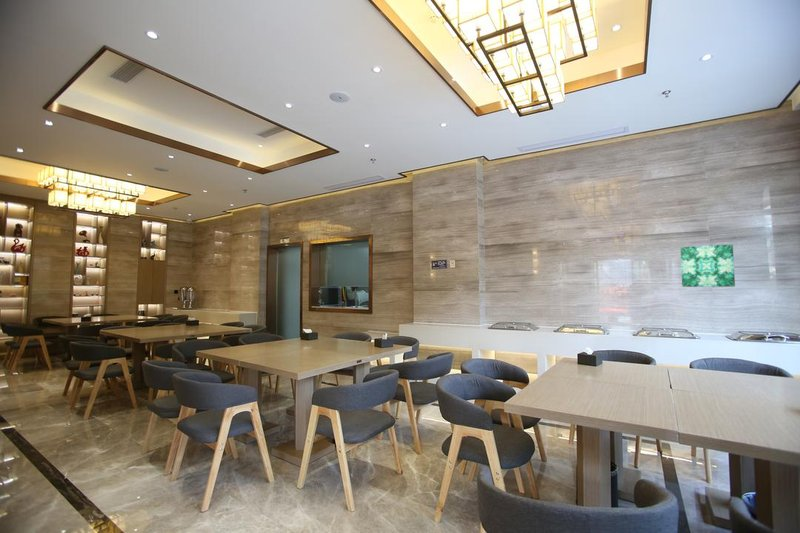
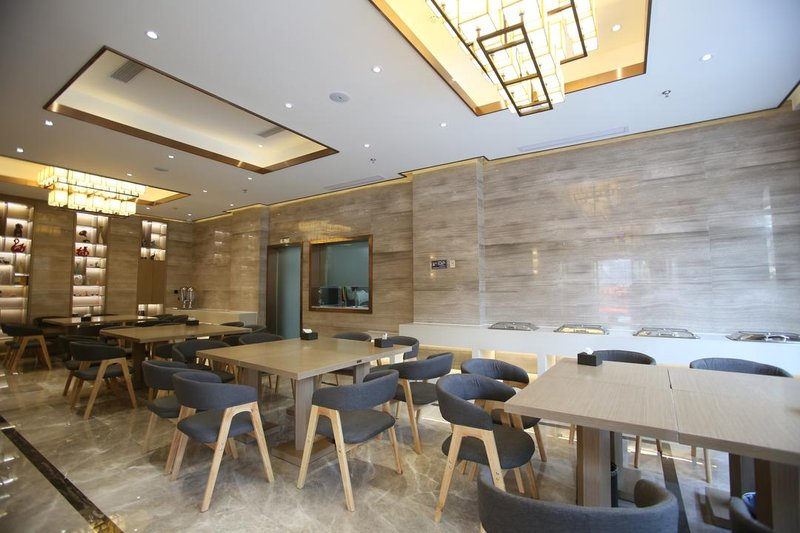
- wall art [679,244,736,288]
